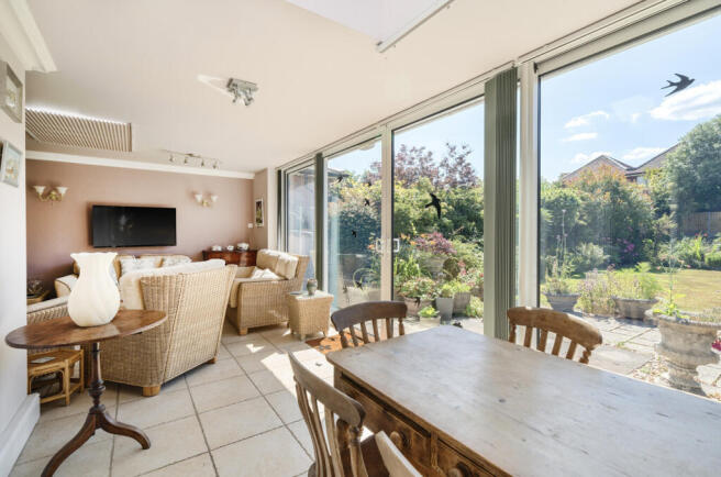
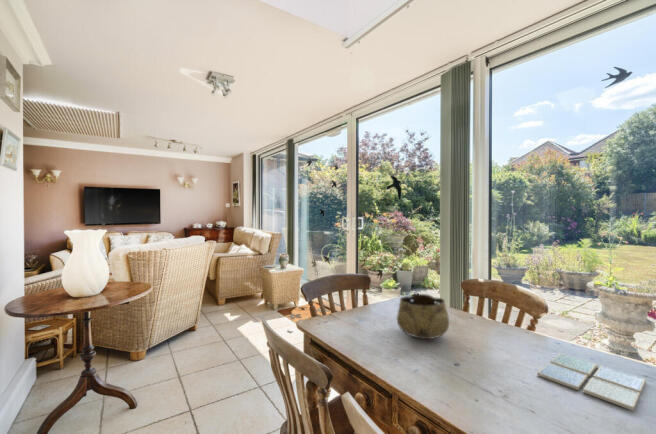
+ drink coaster [536,352,647,412]
+ decorative bowl [396,293,450,340]
